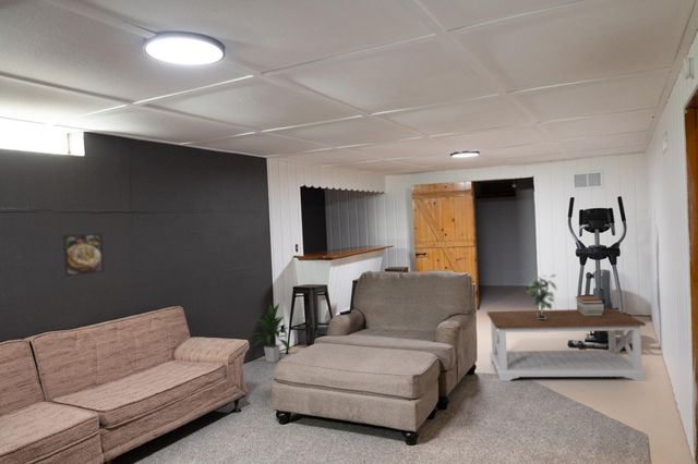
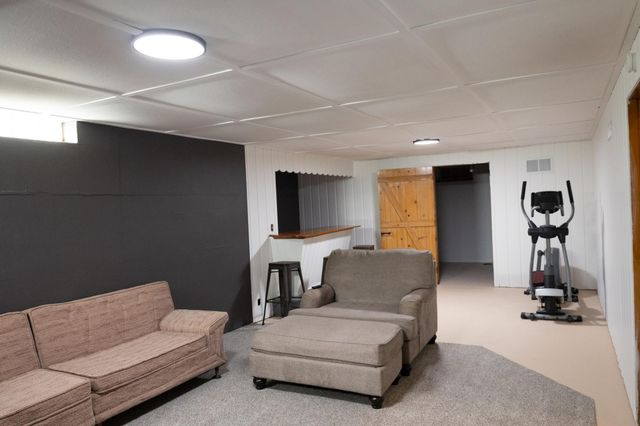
- coffee table [486,308,647,382]
- book stack [575,295,605,316]
- indoor plant [248,303,291,364]
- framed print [61,232,106,278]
- potted plant [525,273,558,319]
